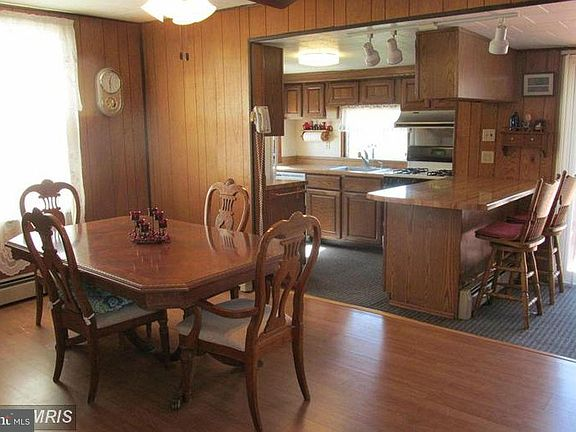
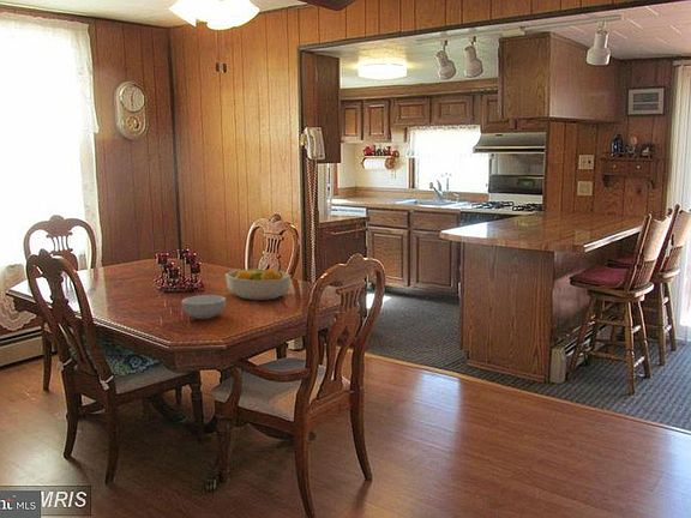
+ fruit bowl [224,267,292,301]
+ cereal bowl [180,294,227,320]
